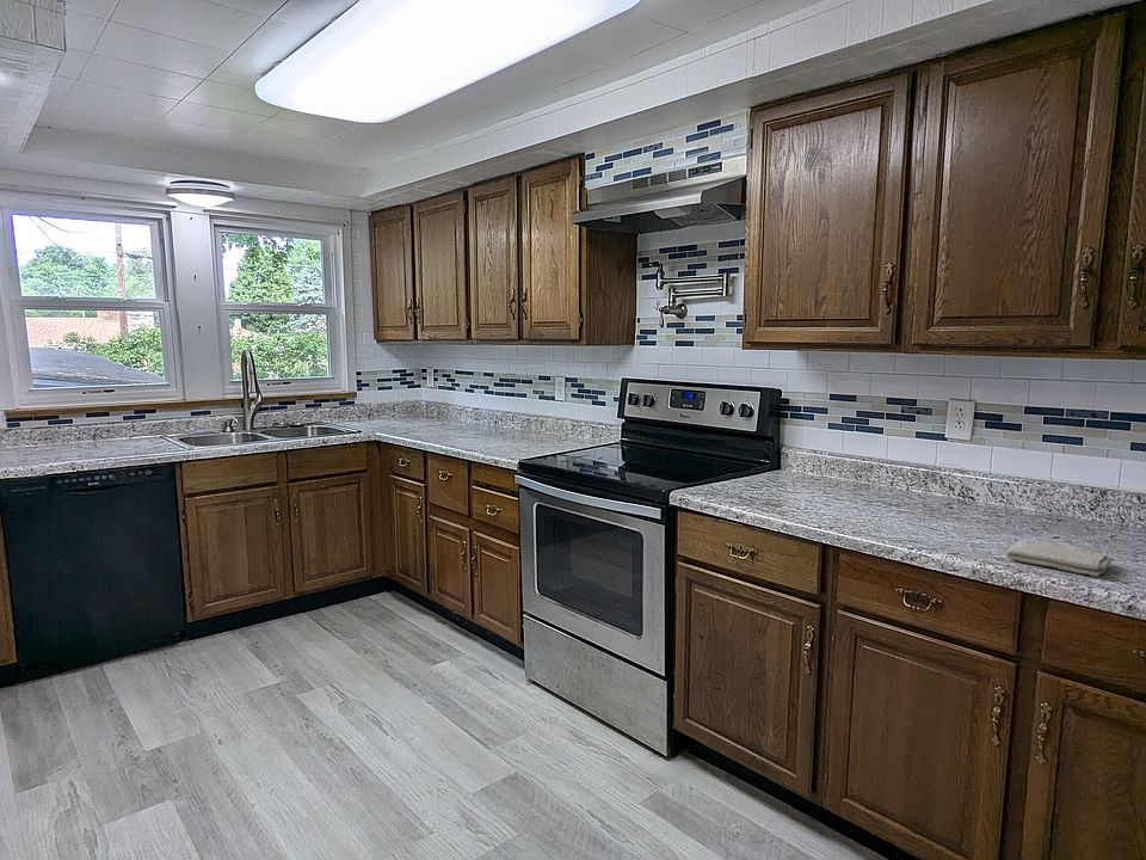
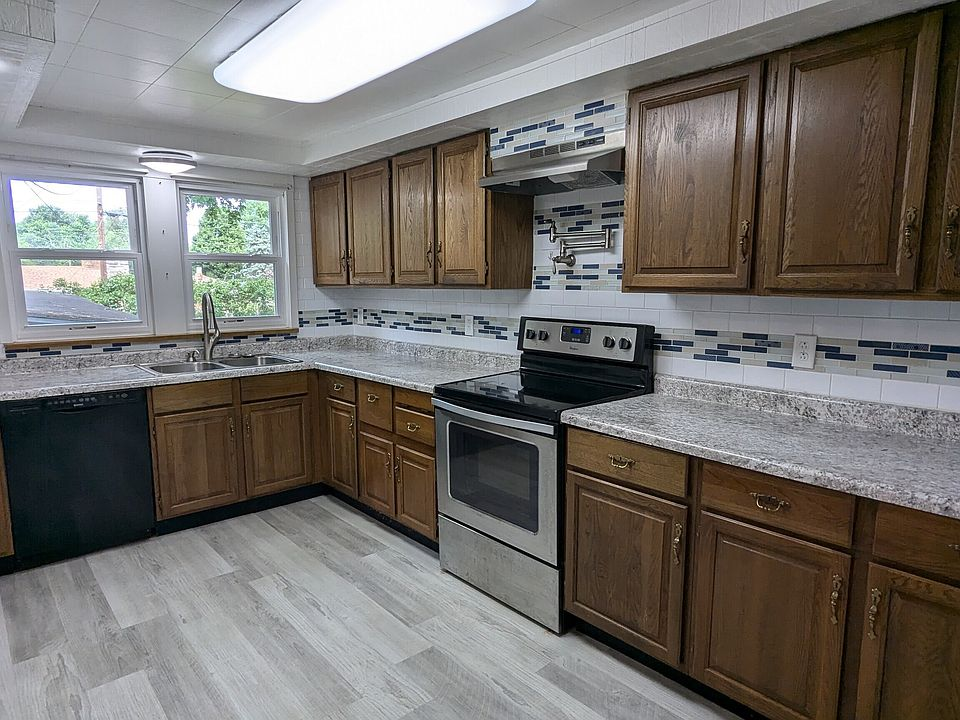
- washcloth [1004,538,1113,578]
